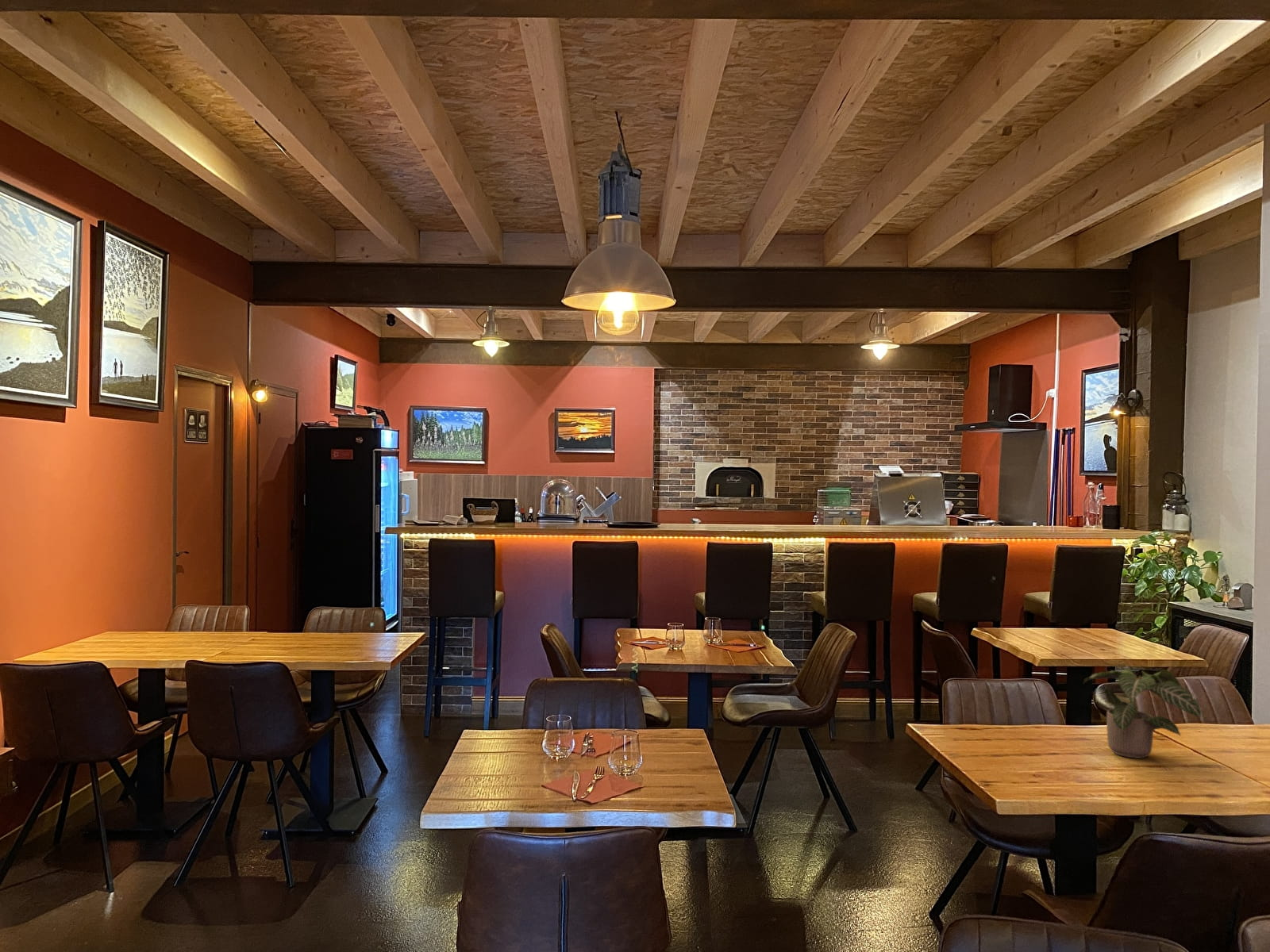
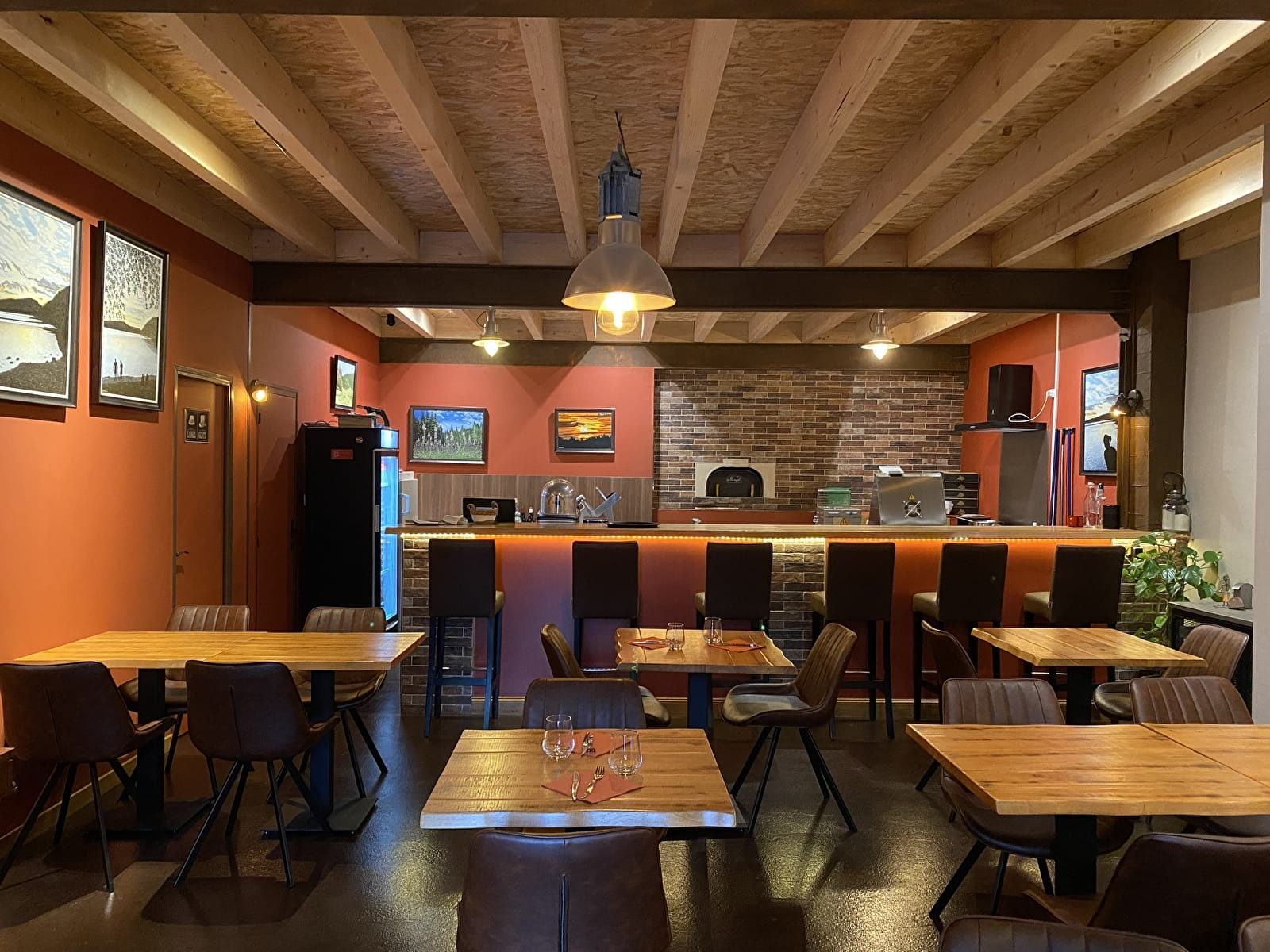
- potted plant [1083,668,1202,759]
